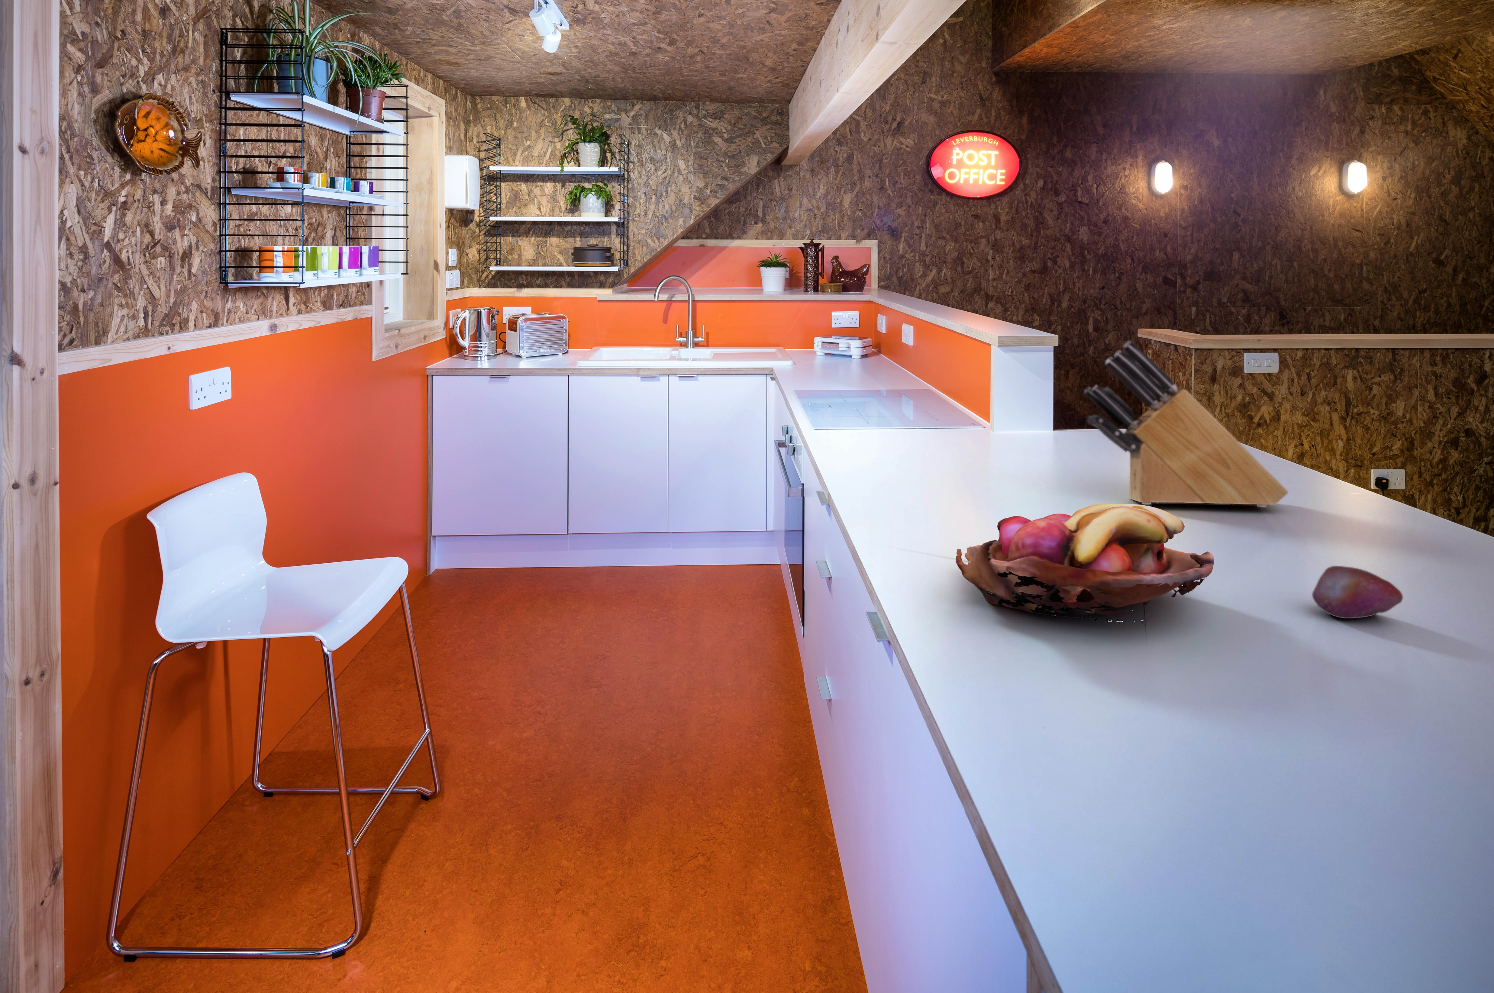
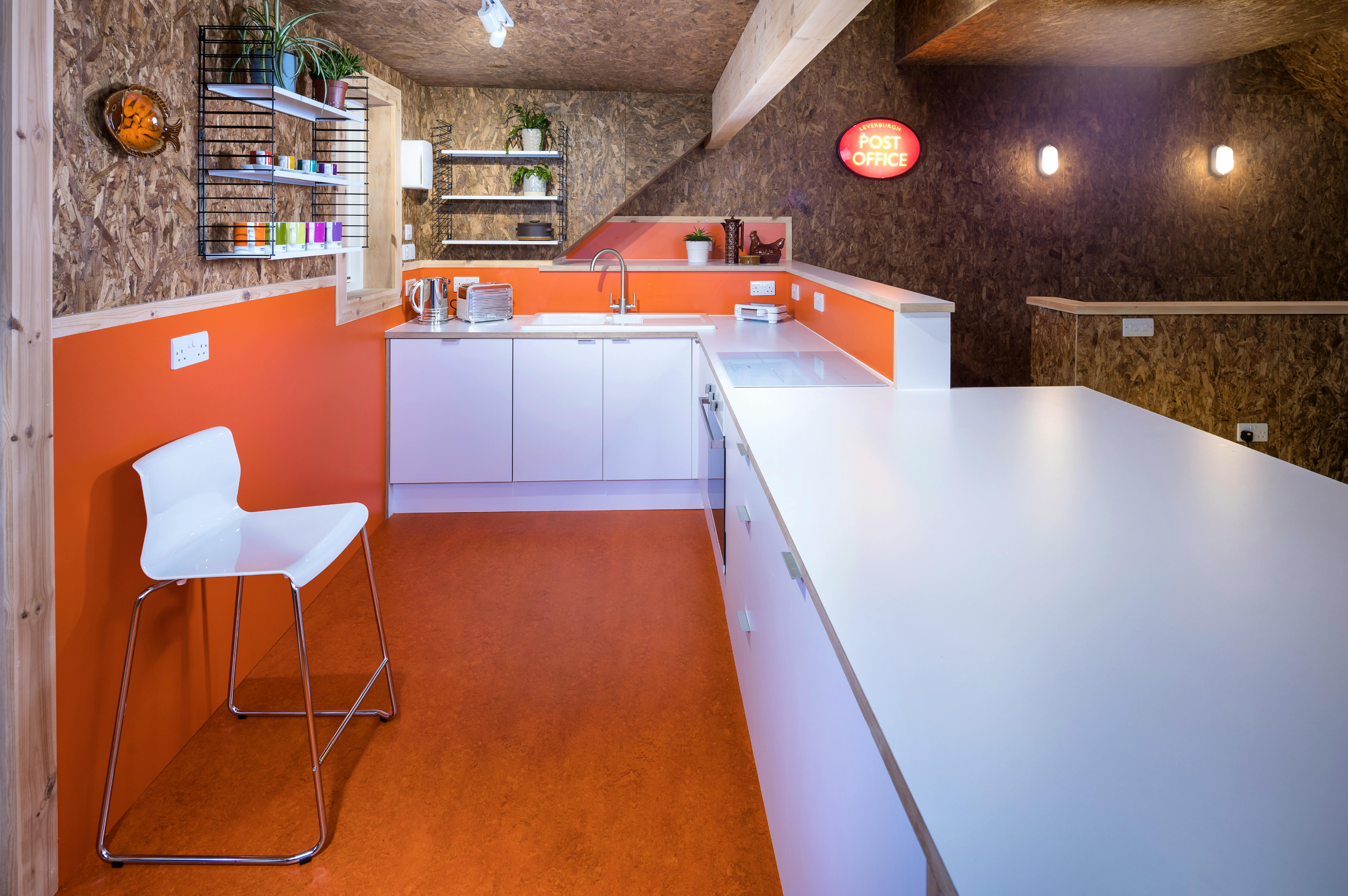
- fruit basket [955,503,1215,622]
- knife block [1084,341,1289,508]
- apple [1311,565,1403,620]
